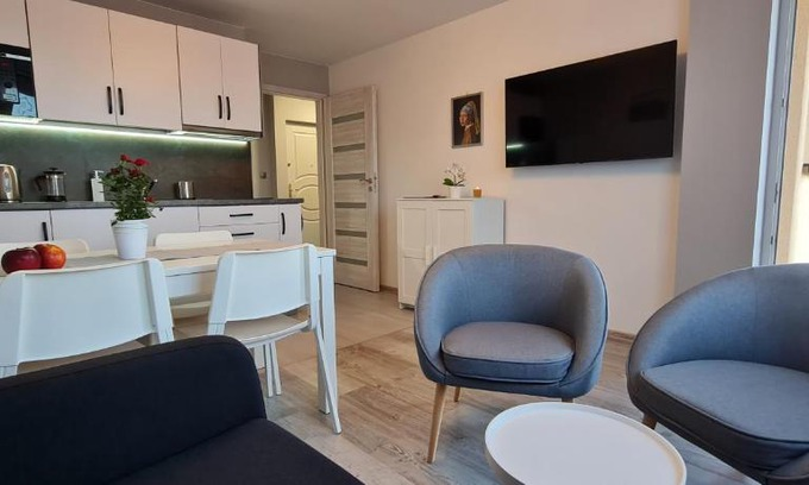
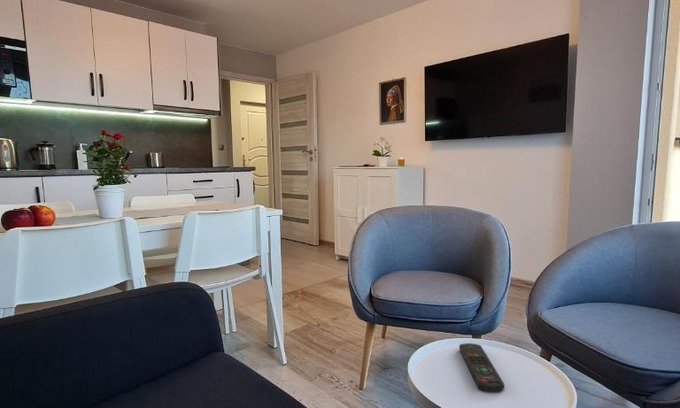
+ remote control [458,342,505,392]
